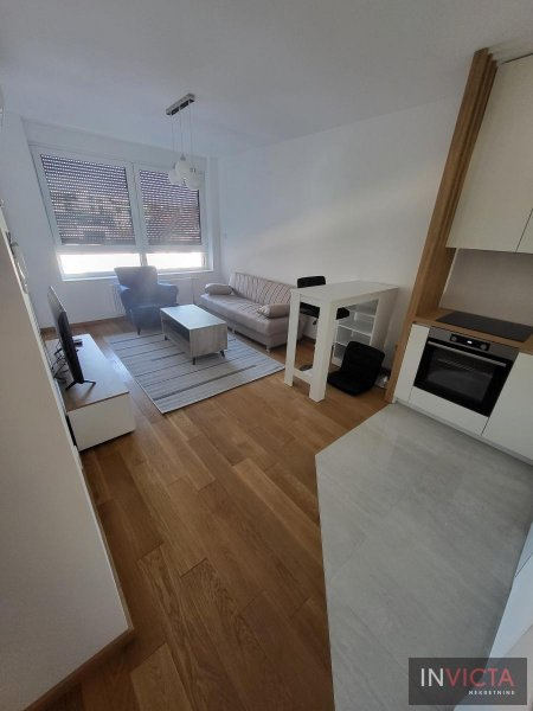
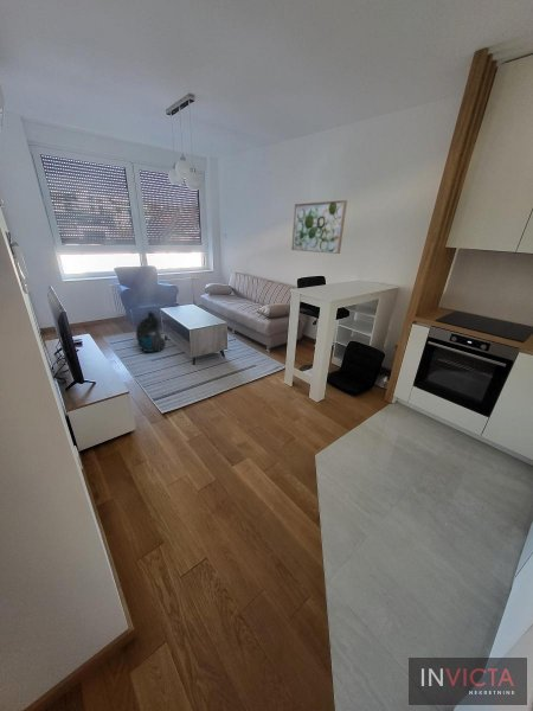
+ vacuum cleaner [135,310,167,353]
+ wall art [290,199,348,255]
